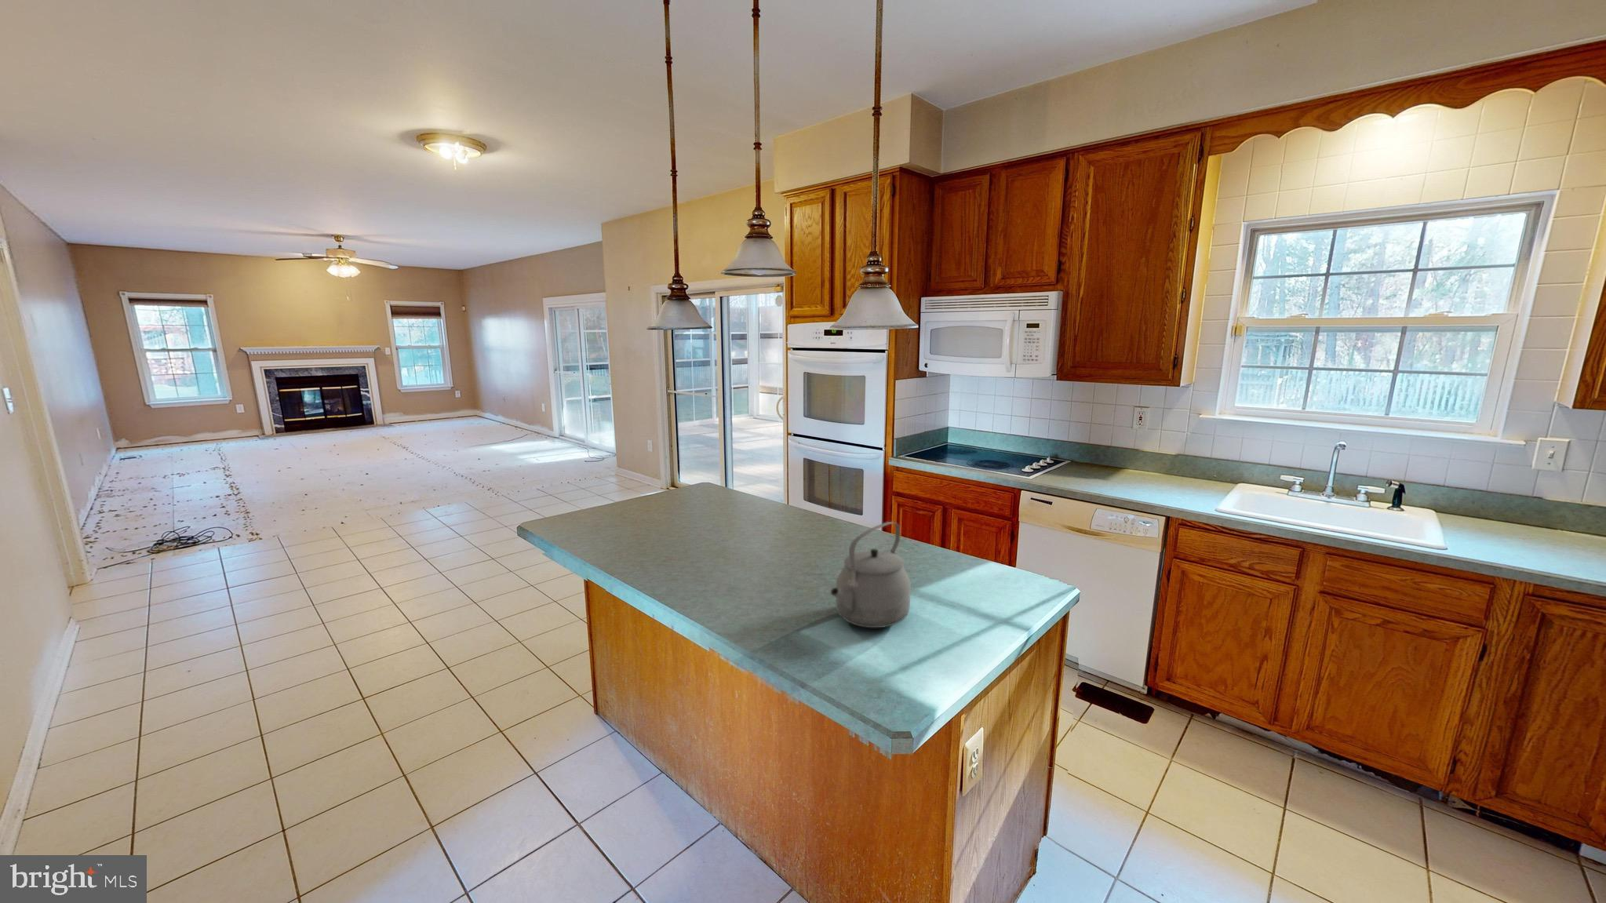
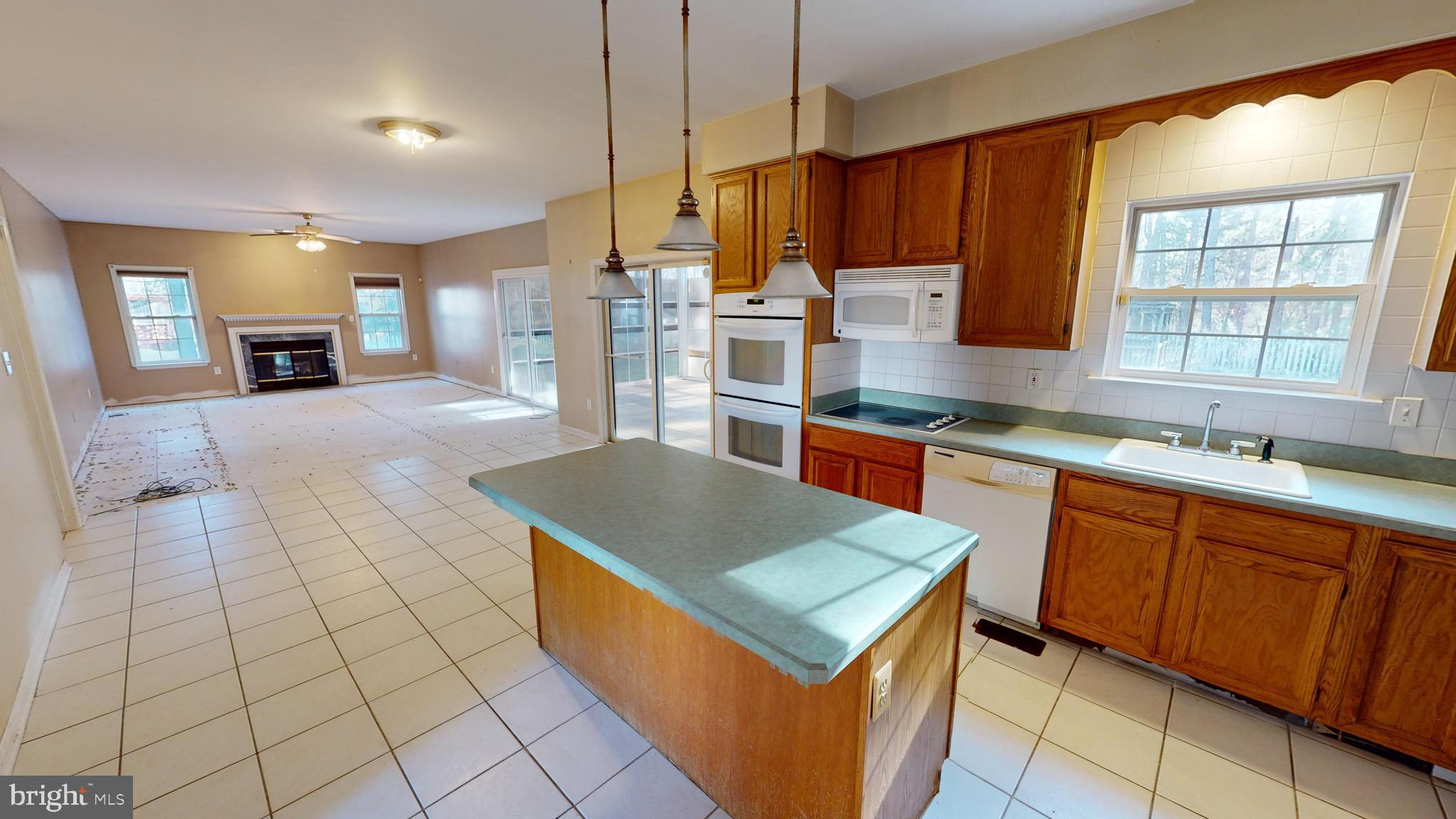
- tea kettle [831,520,912,628]
